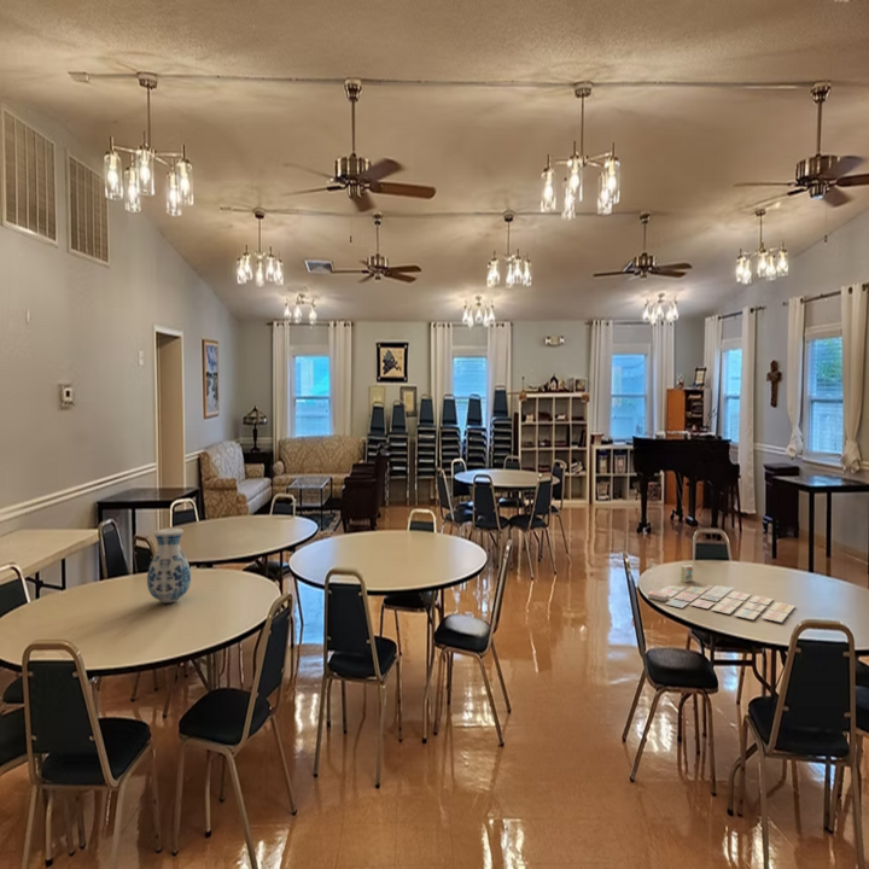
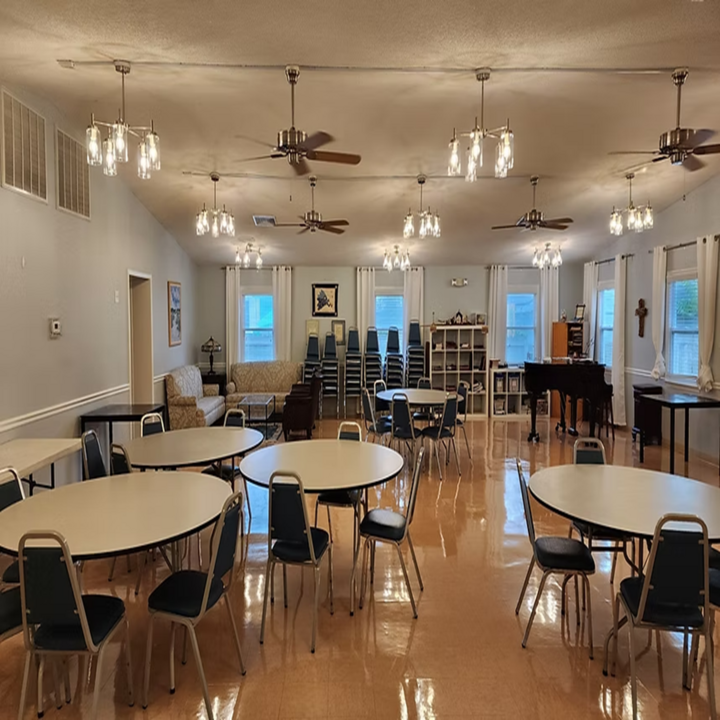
- vase [146,527,192,603]
- board game [647,564,797,623]
